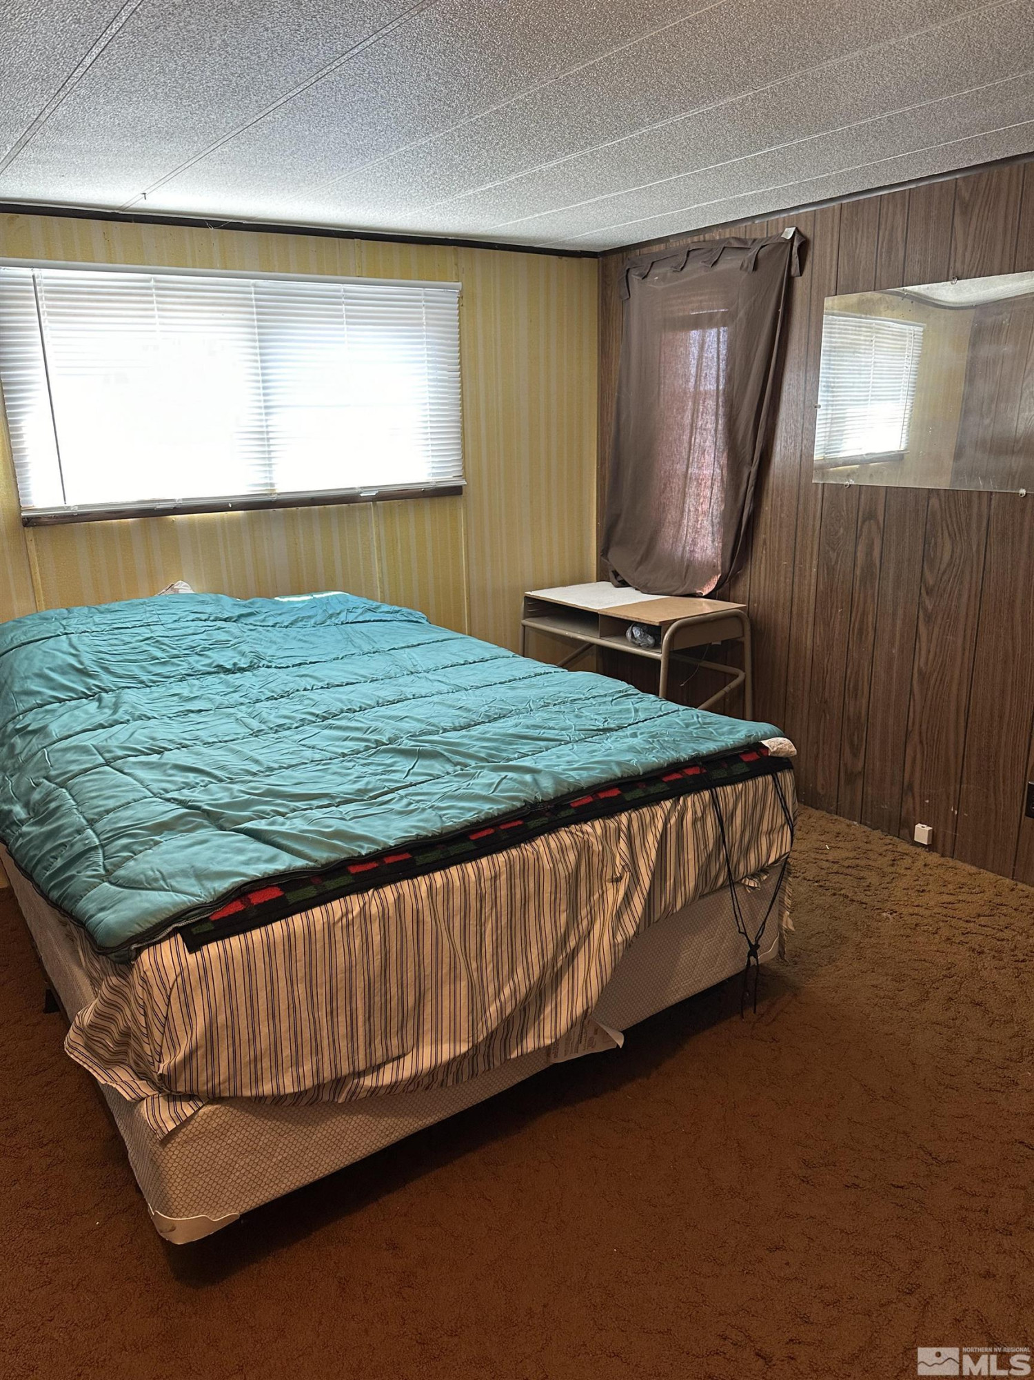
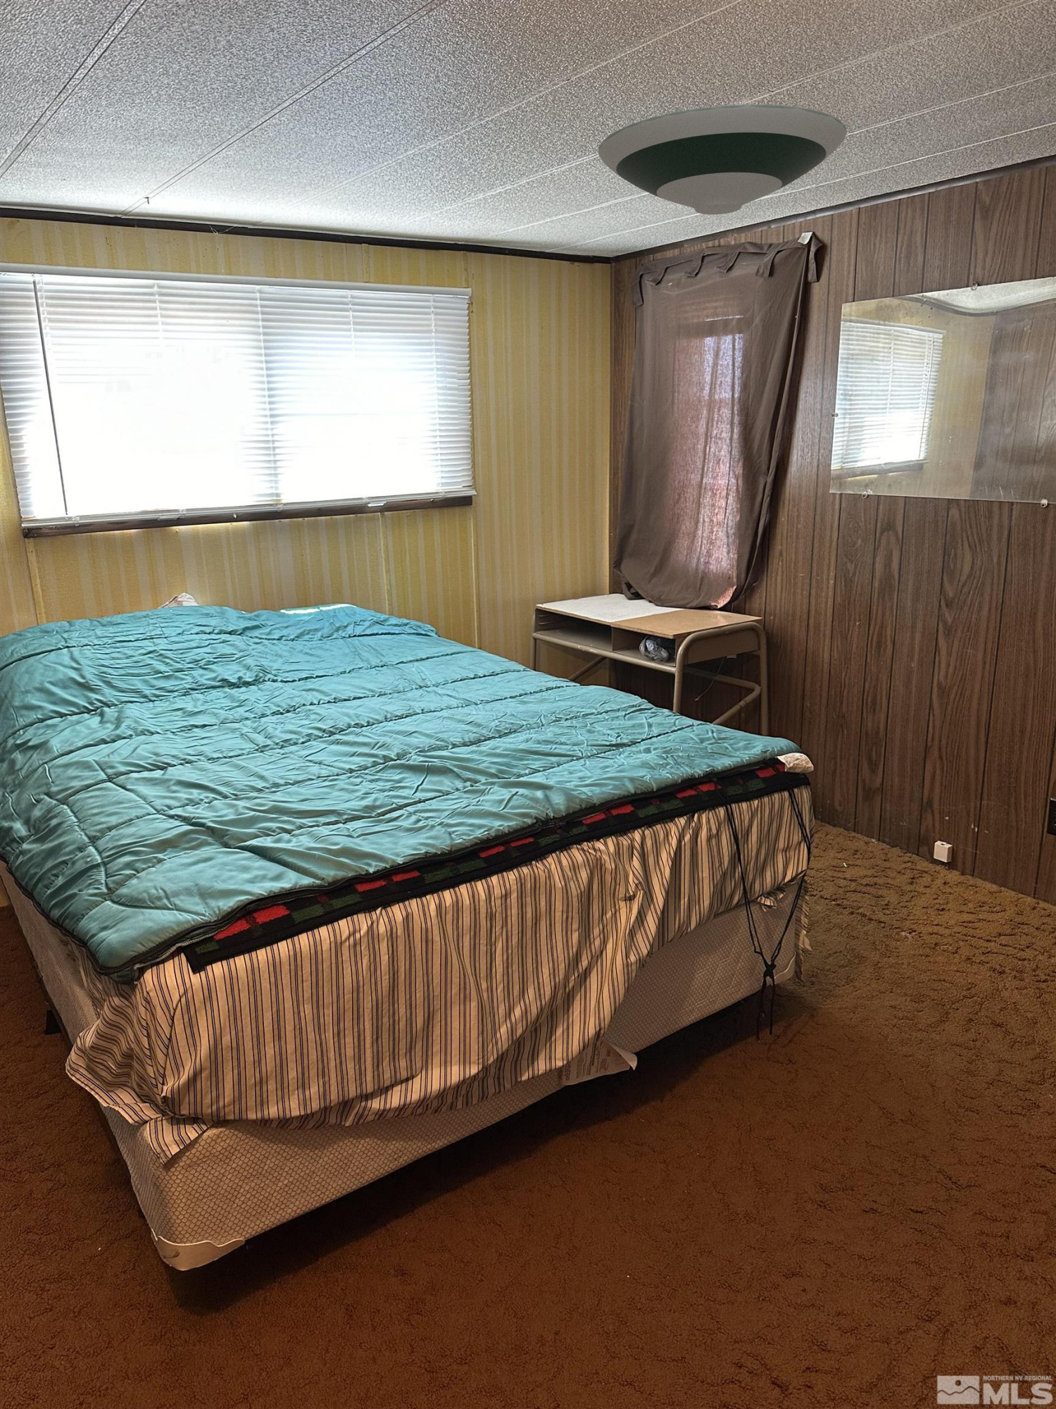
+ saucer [598,103,847,215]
